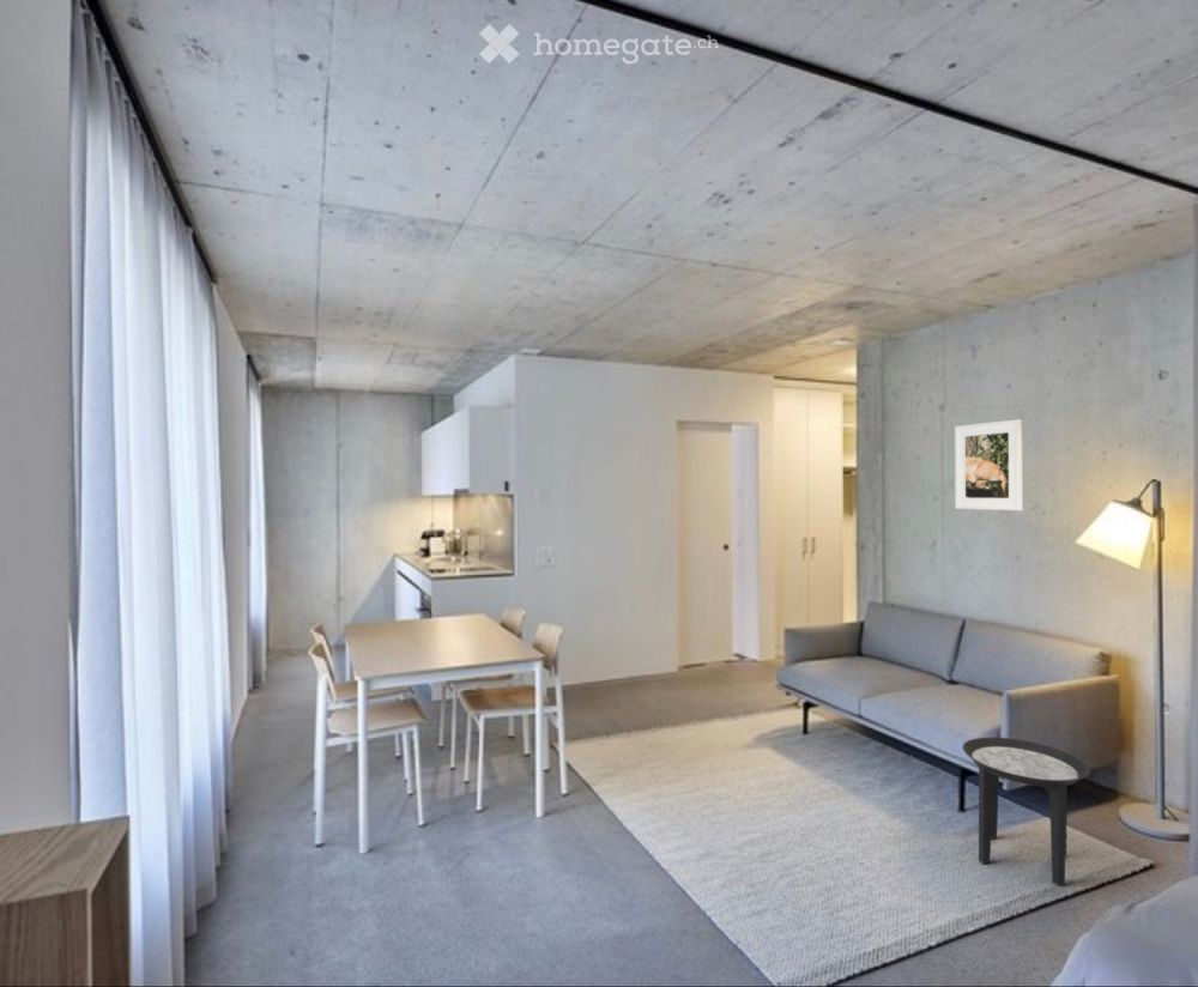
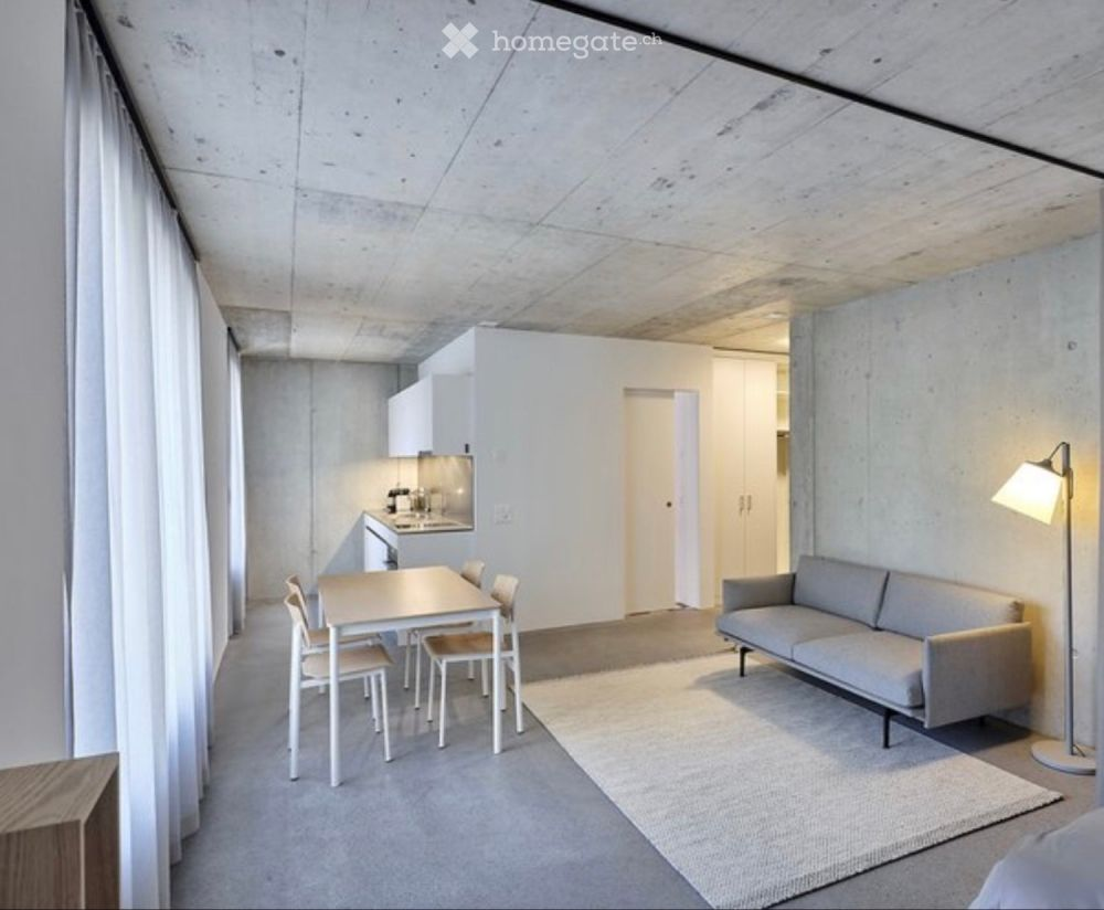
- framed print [954,418,1023,511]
- side table [961,737,1090,888]
